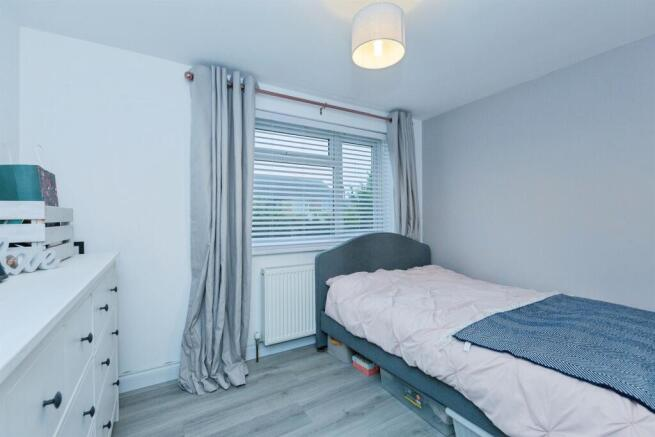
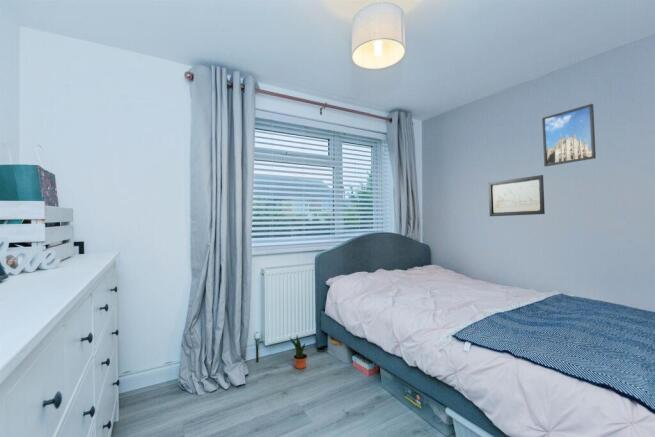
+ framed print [541,103,597,167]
+ wall art [487,174,546,217]
+ potted plant [289,335,308,370]
